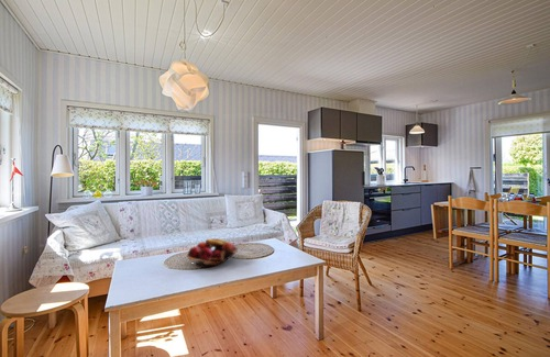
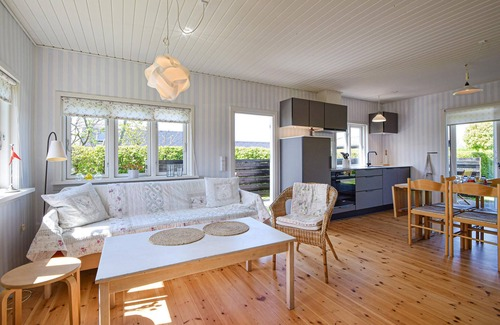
- fruit basket [186,237,239,268]
